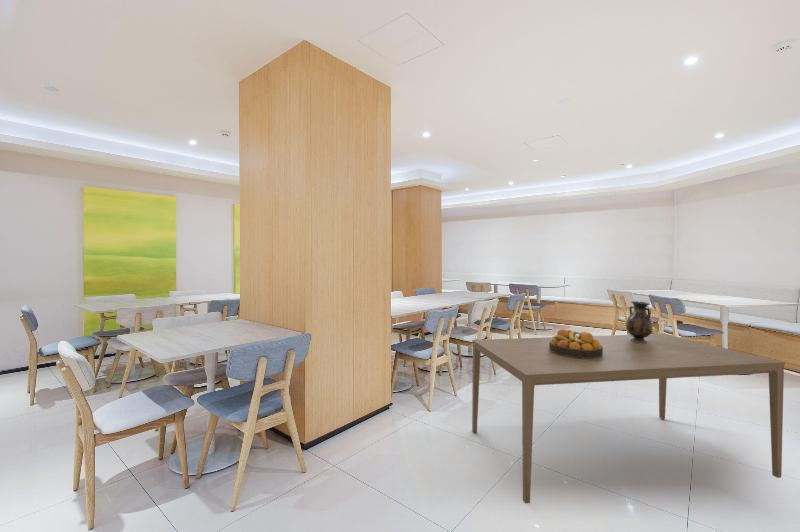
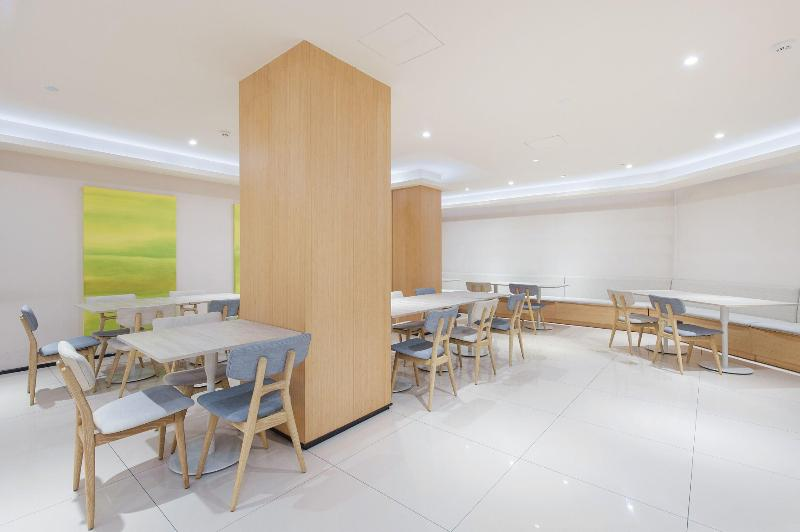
- dining table [471,333,786,504]
- fruit bowl [549,328,603,358]
- vase [625,300,654,342]
